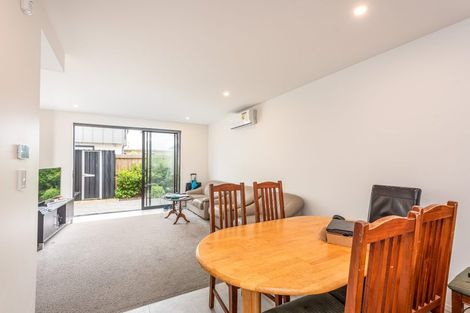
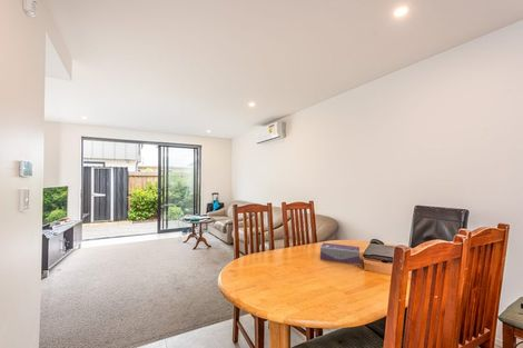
+ tissue box [319,241,361,266]
